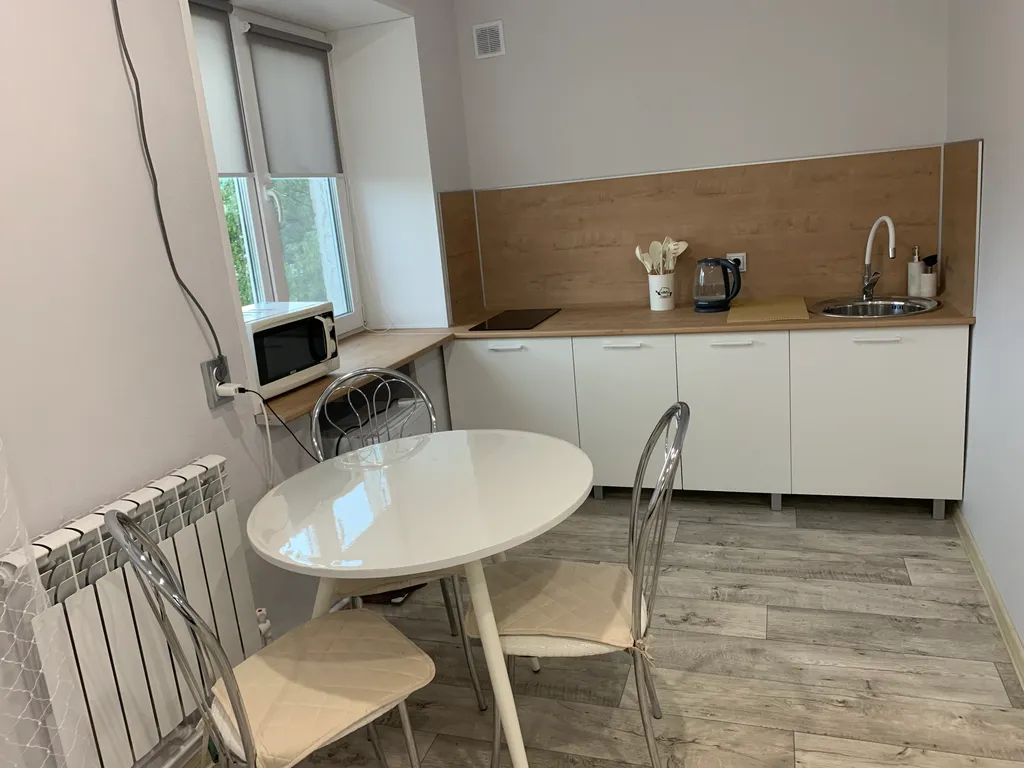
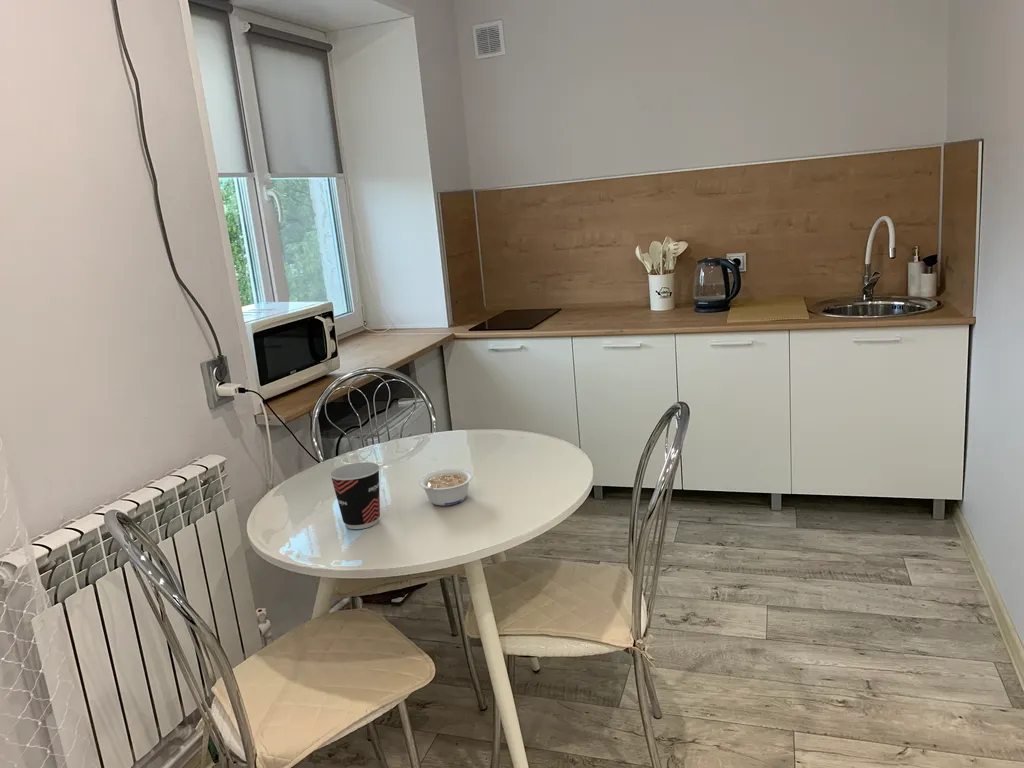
+ legume [418,467,474,507]
+ cup [329,461,381,530]
